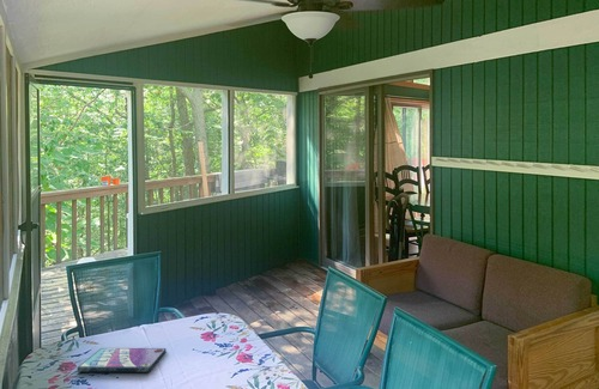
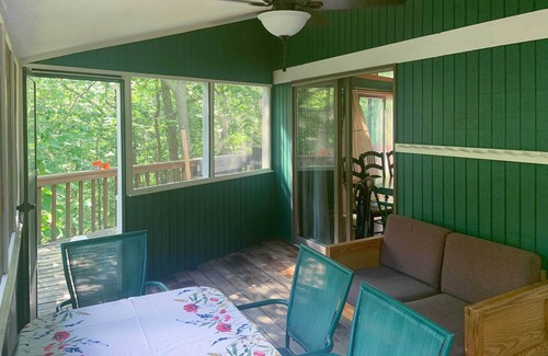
- video game case [77,347,168,373]
